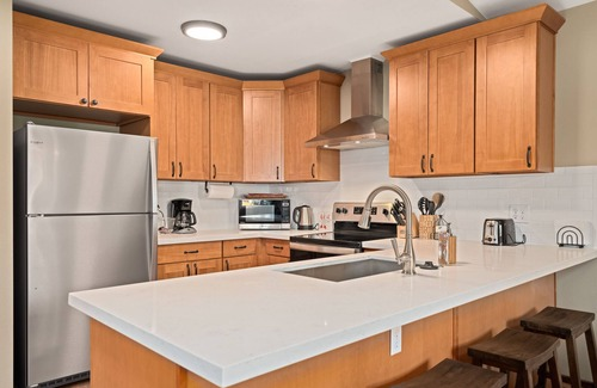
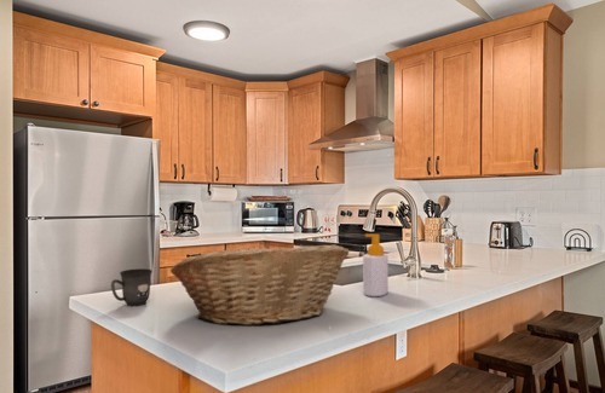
+ fruit basket [169,243,350,326]
+ mug [110,267,154,307]
+ soap bottle [362,233,390,297]
